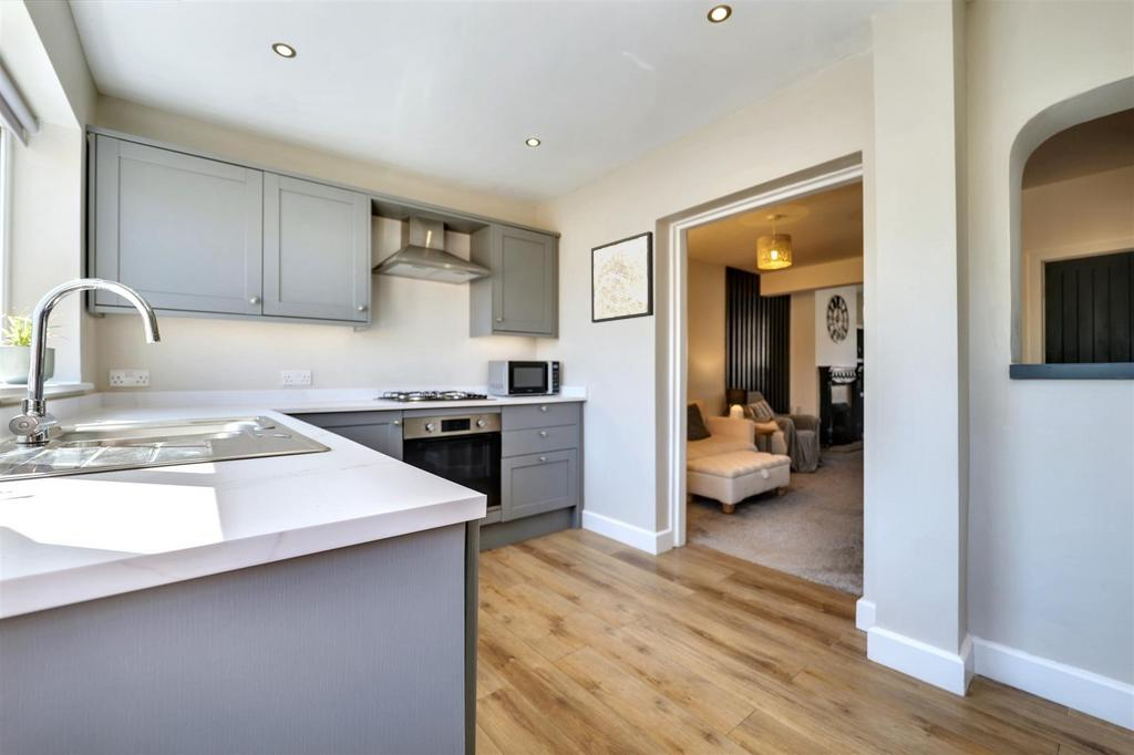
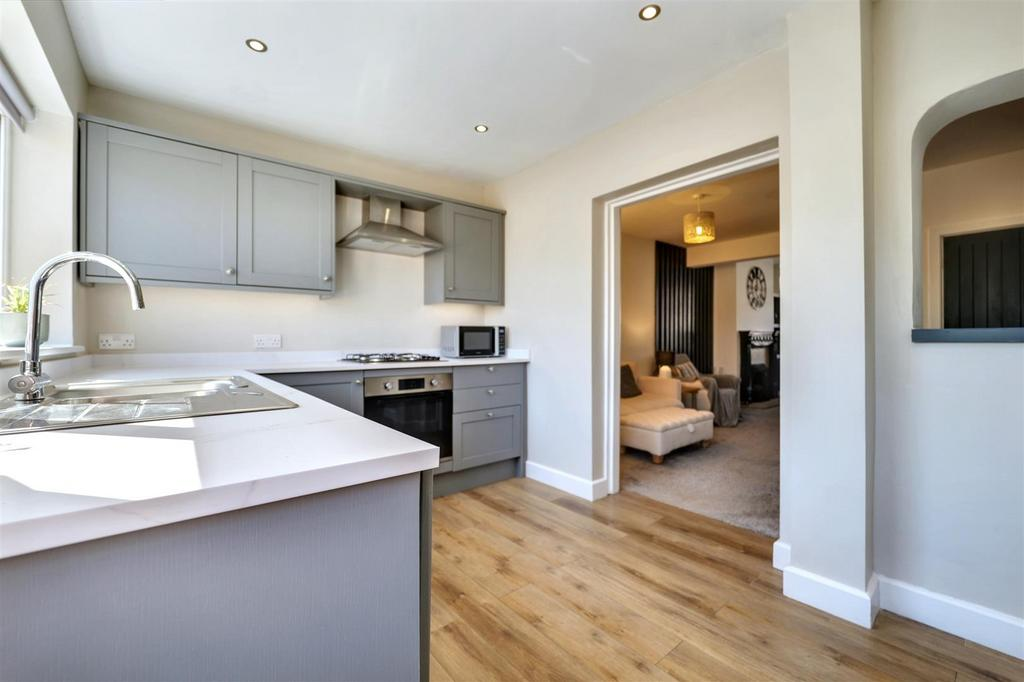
- wall art [590,230,654,324]
